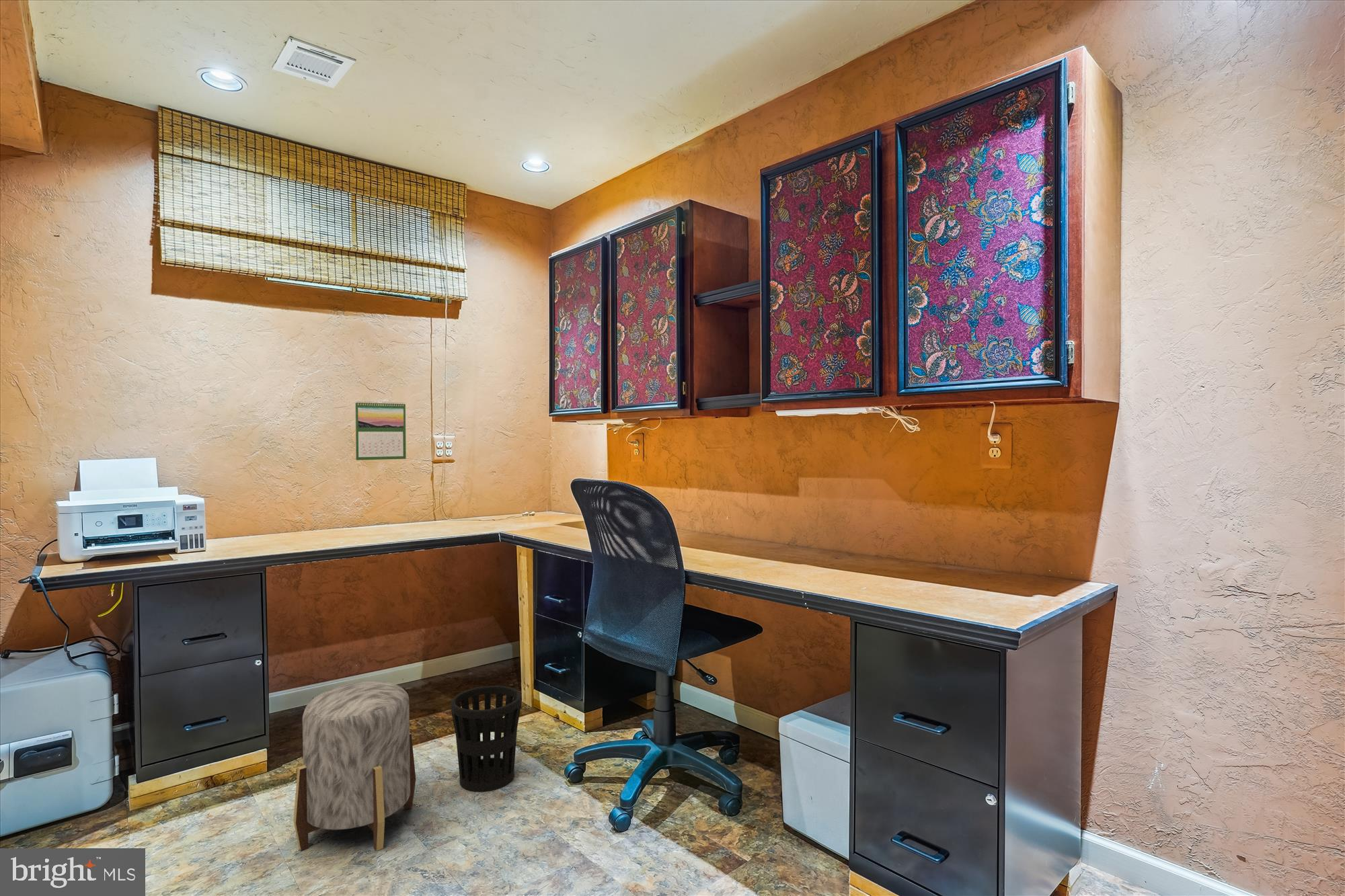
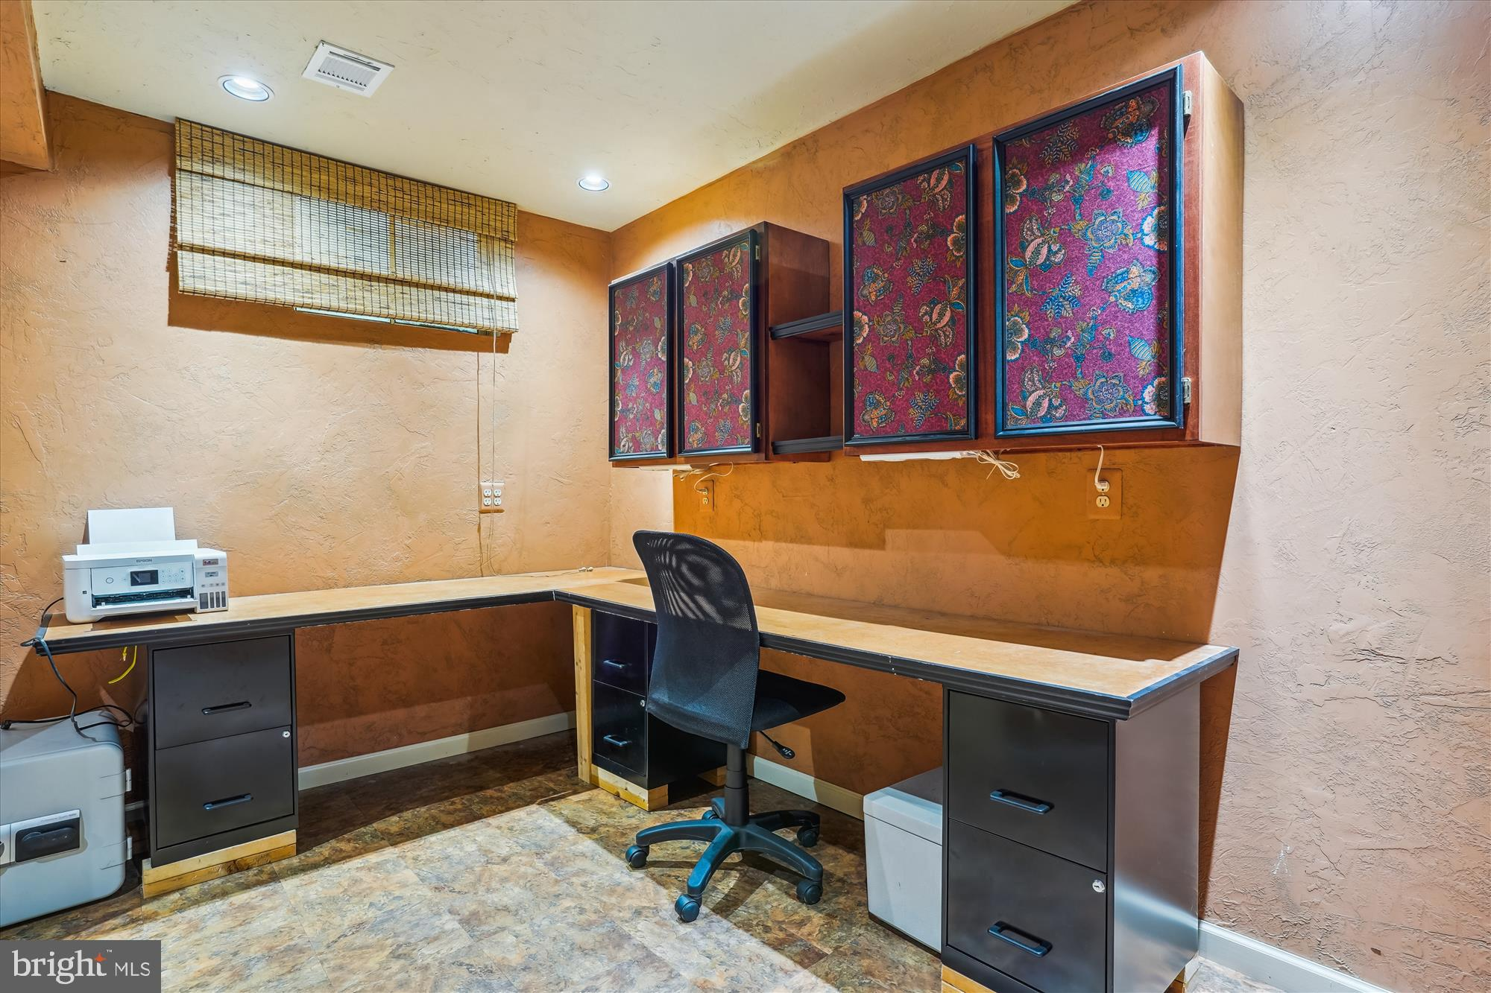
- stool [293,680,416,852]
- wastebasket [451,685,522,792]
- calendar [354,400,407,461]
